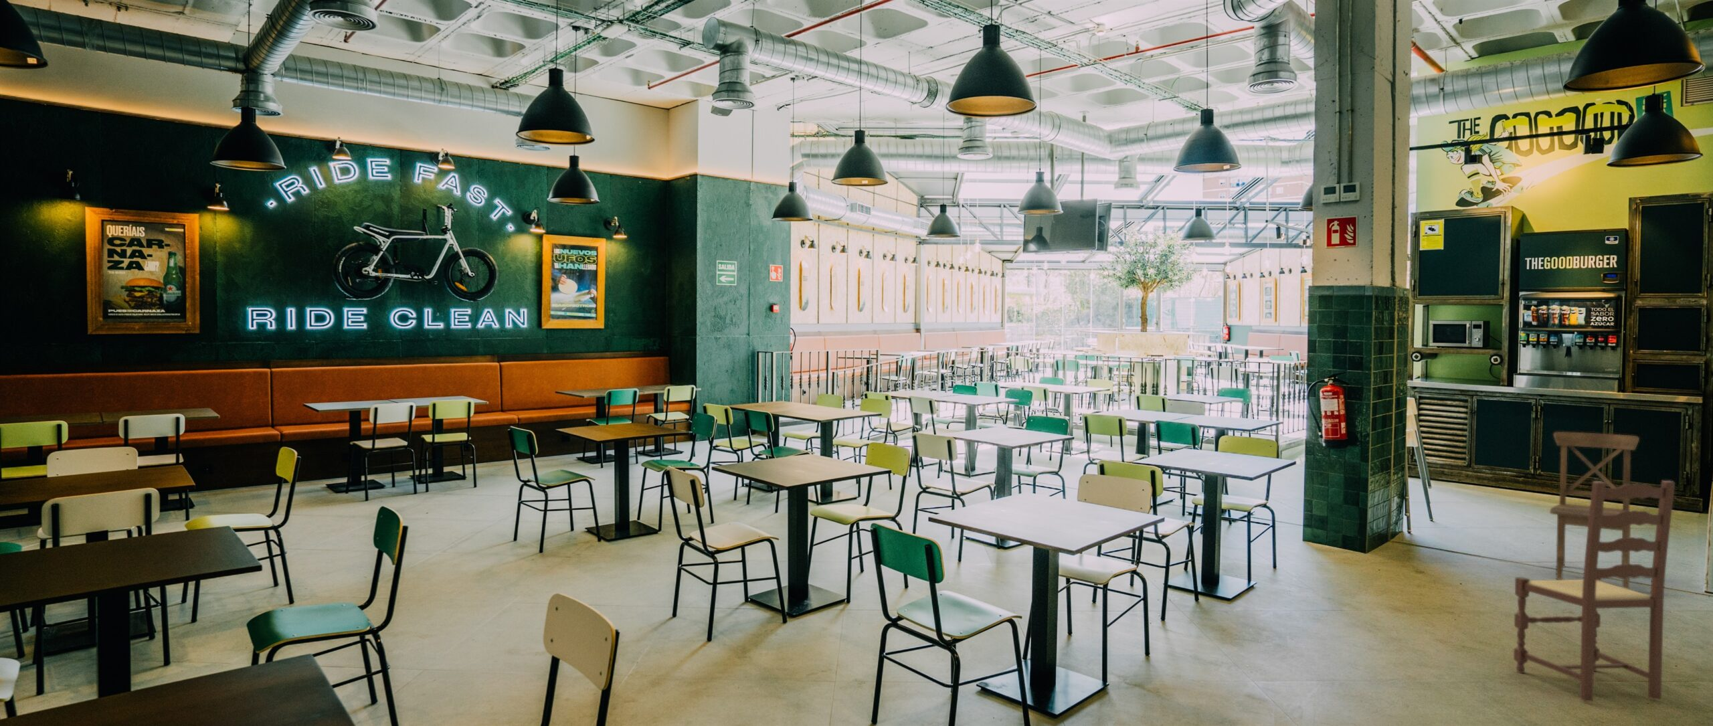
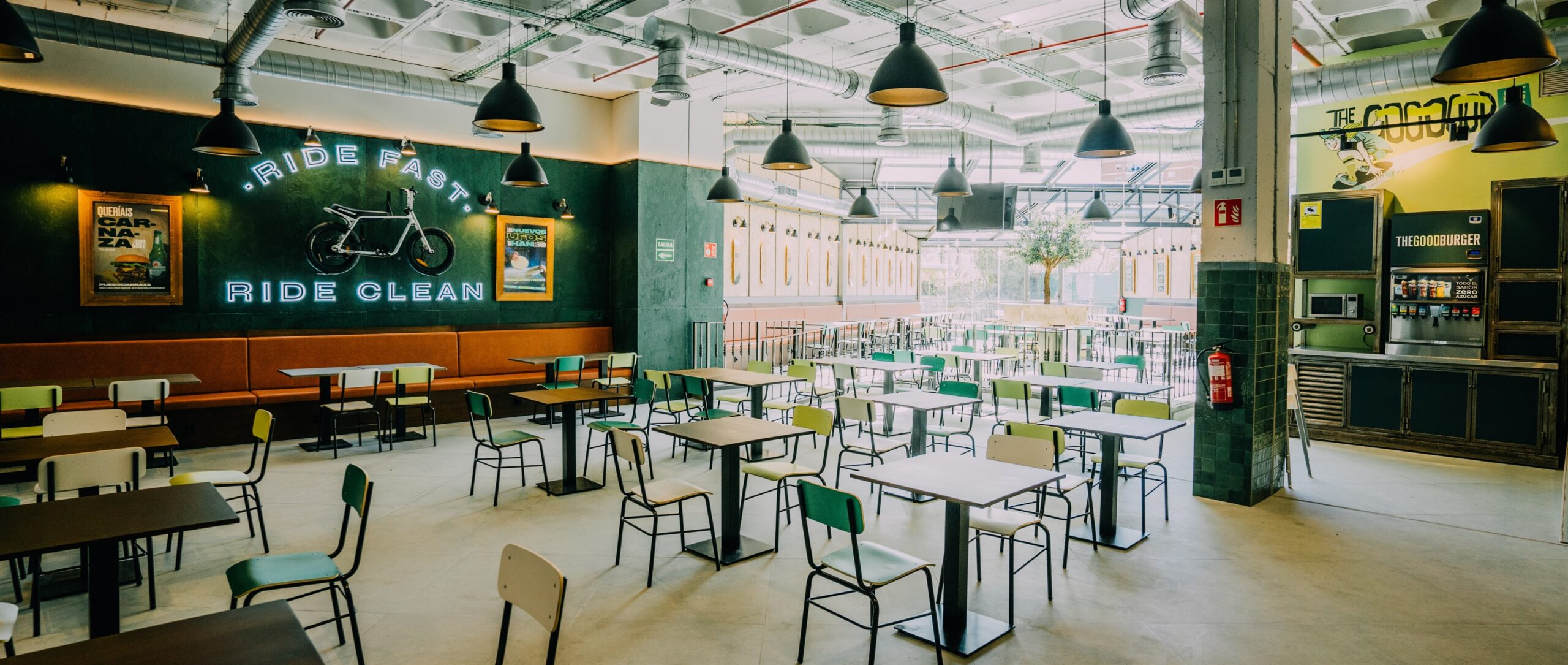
- dining chair [1549,431,1640,590]
- dining chair [1513,479,1676,702]
